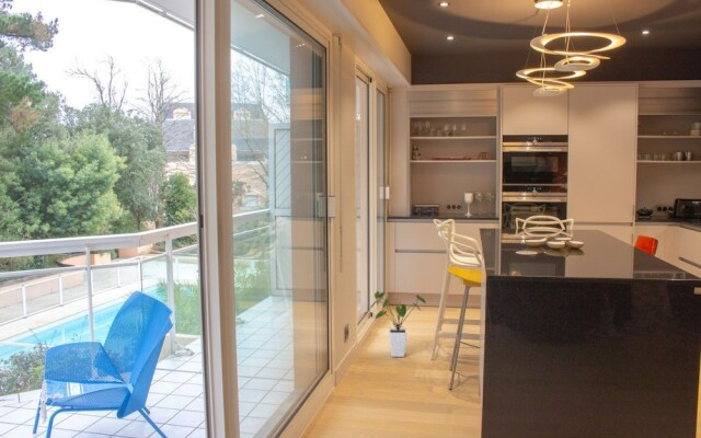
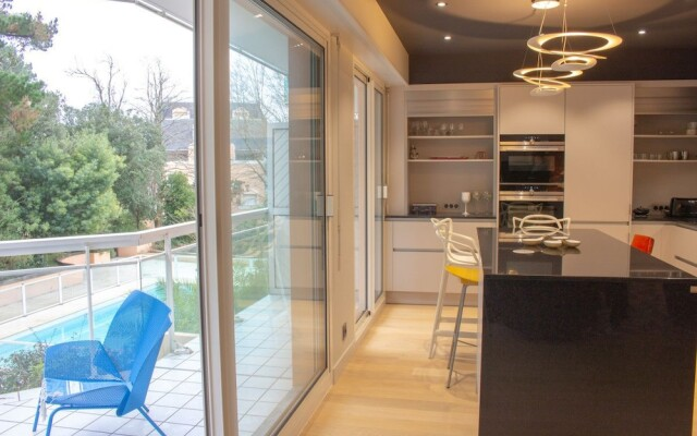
- house plant [369,290,427,358]
